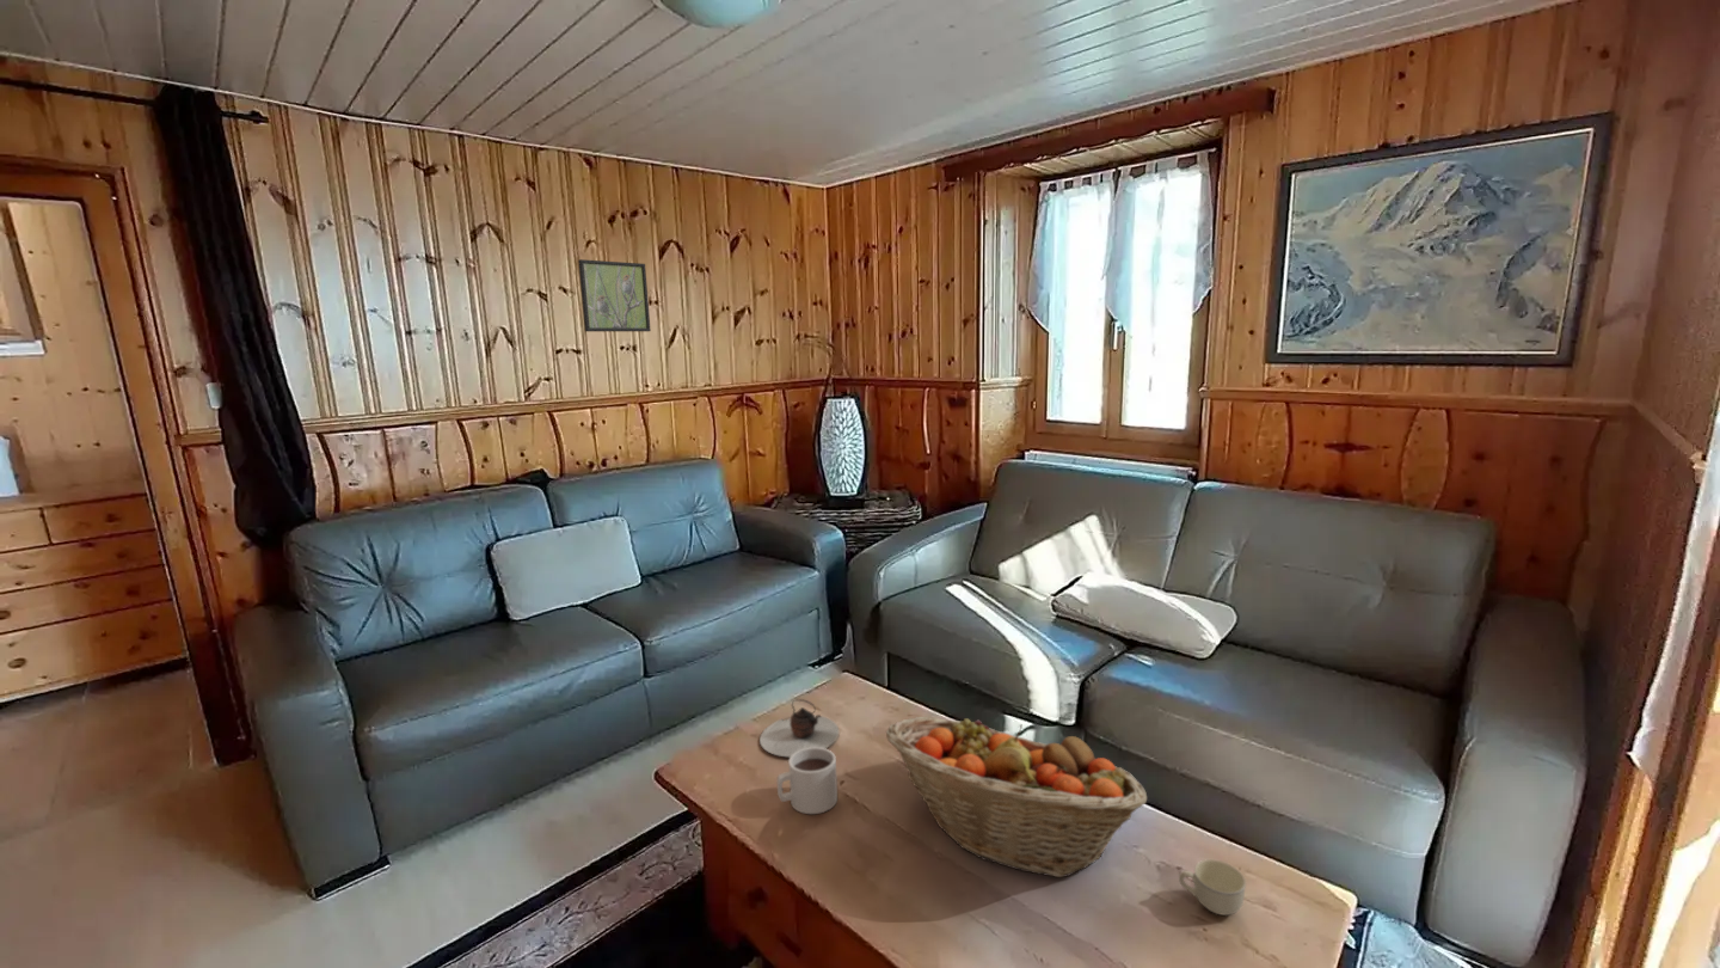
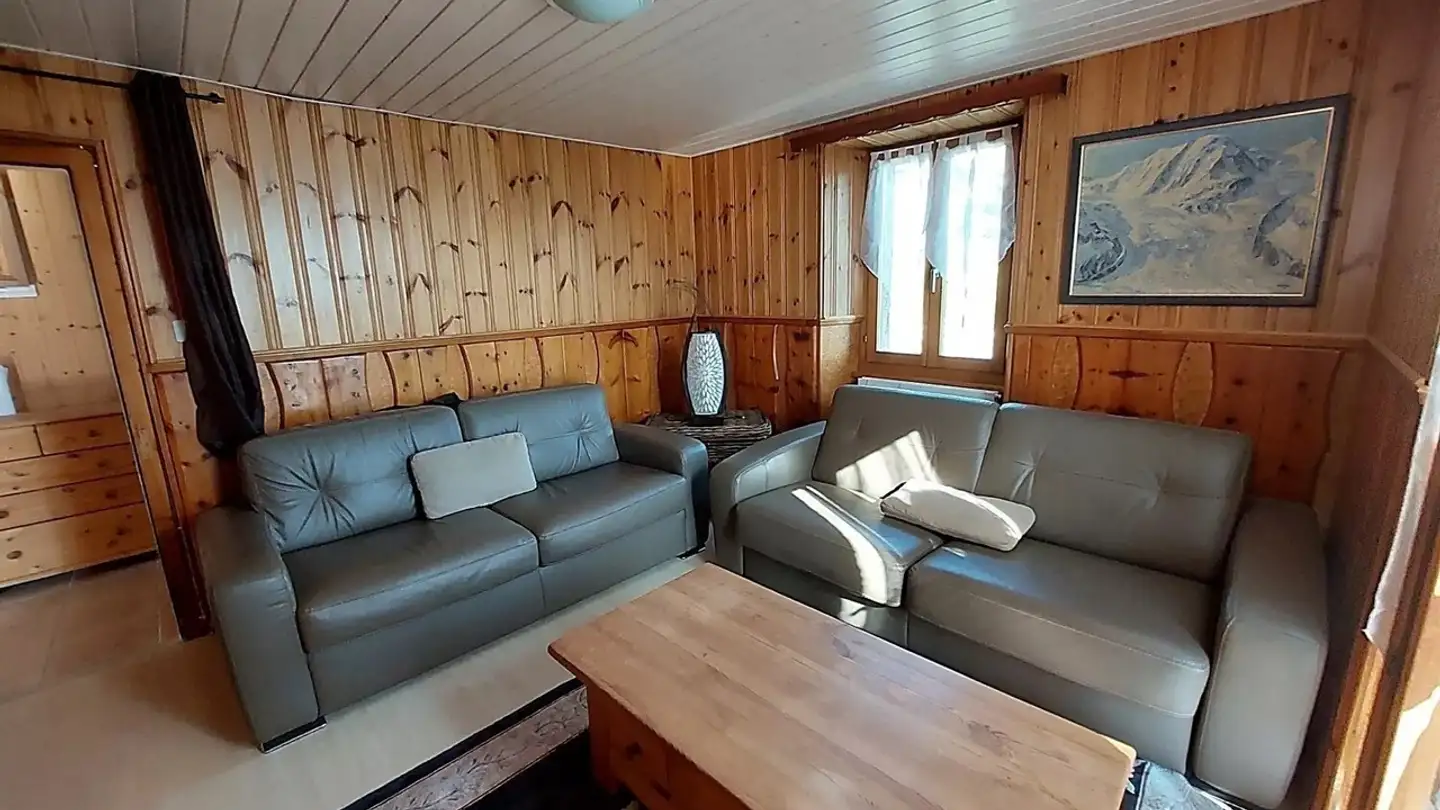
- teapot [758,698,840,758]
- mug [776,747,838,815]
- cup [1178,858,1247,917]
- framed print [577,258,652,332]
- fruit basket [885,716,1148,878]
